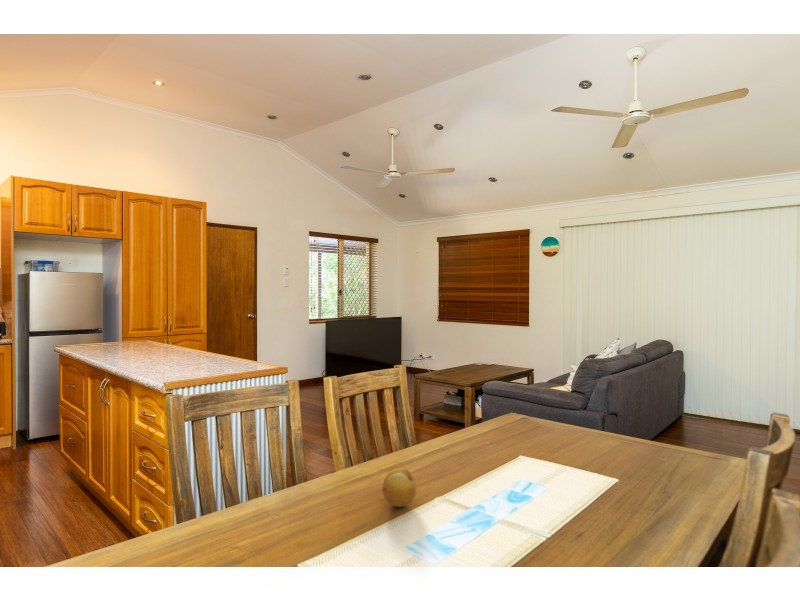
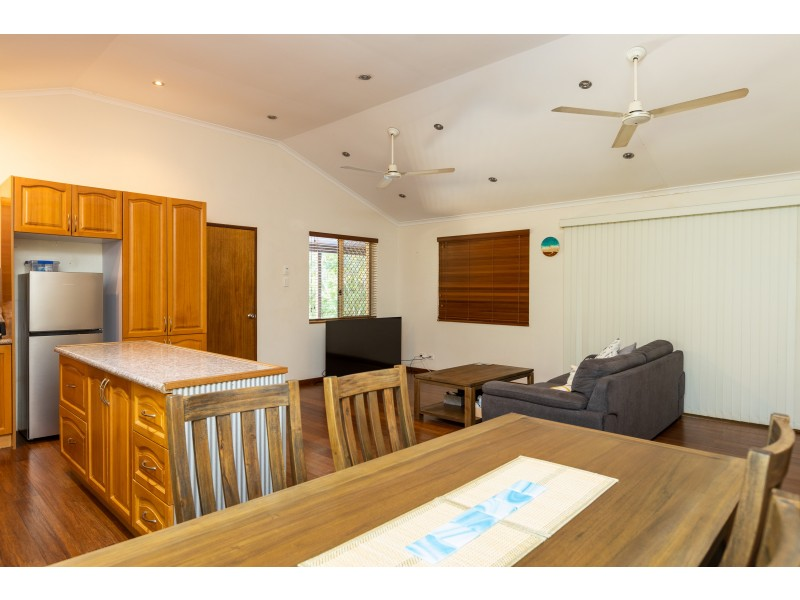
- fruit [381,467,417,508]
